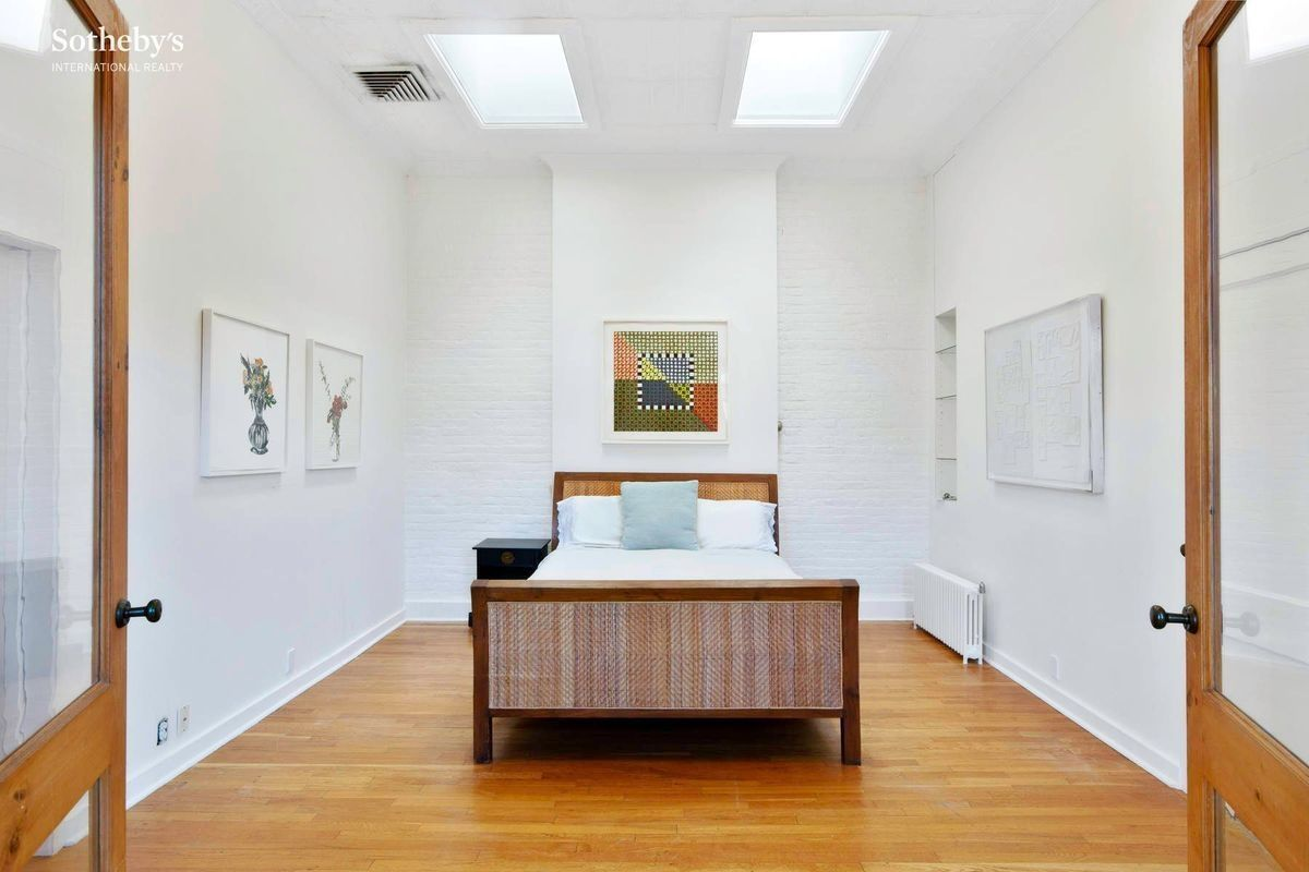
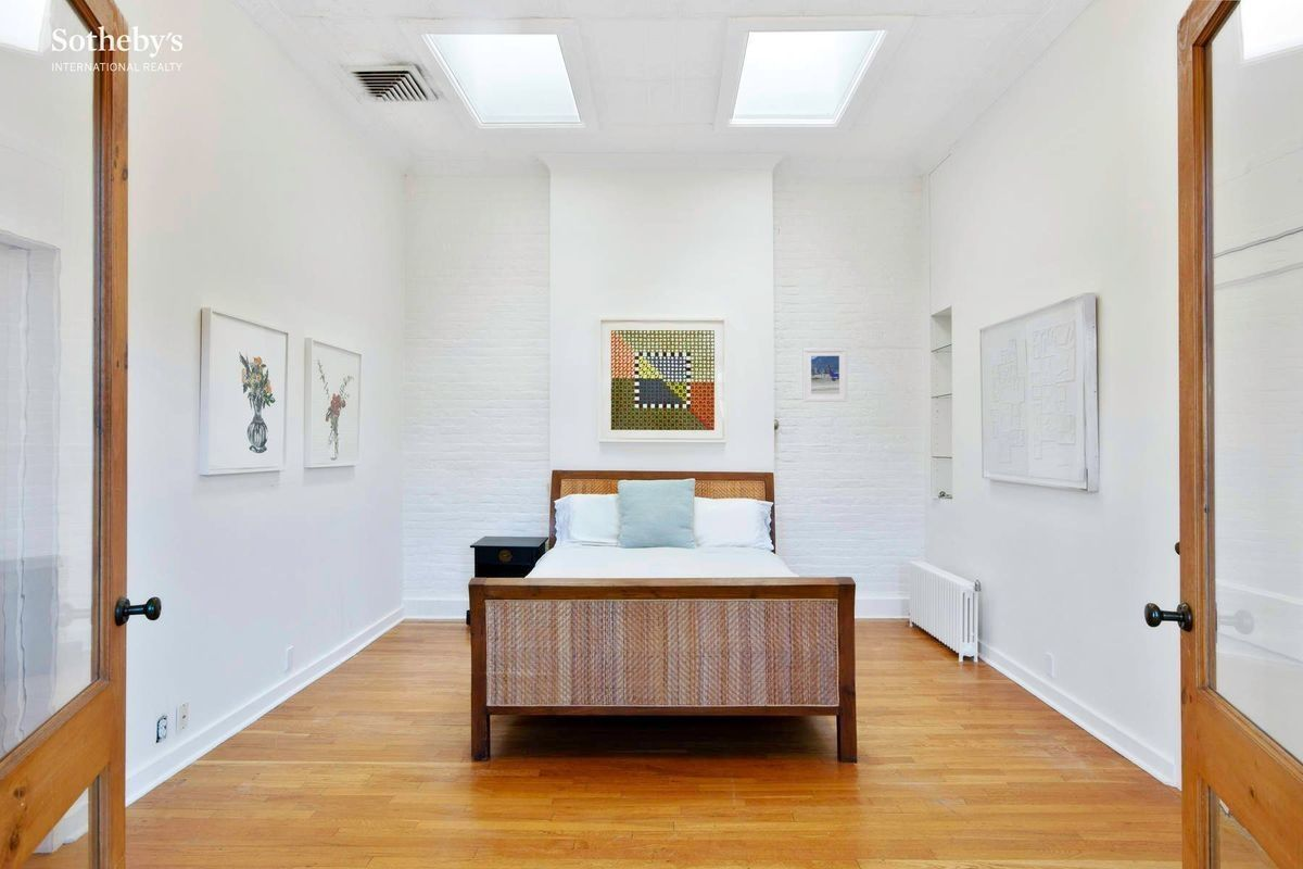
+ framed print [801,347,848,403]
